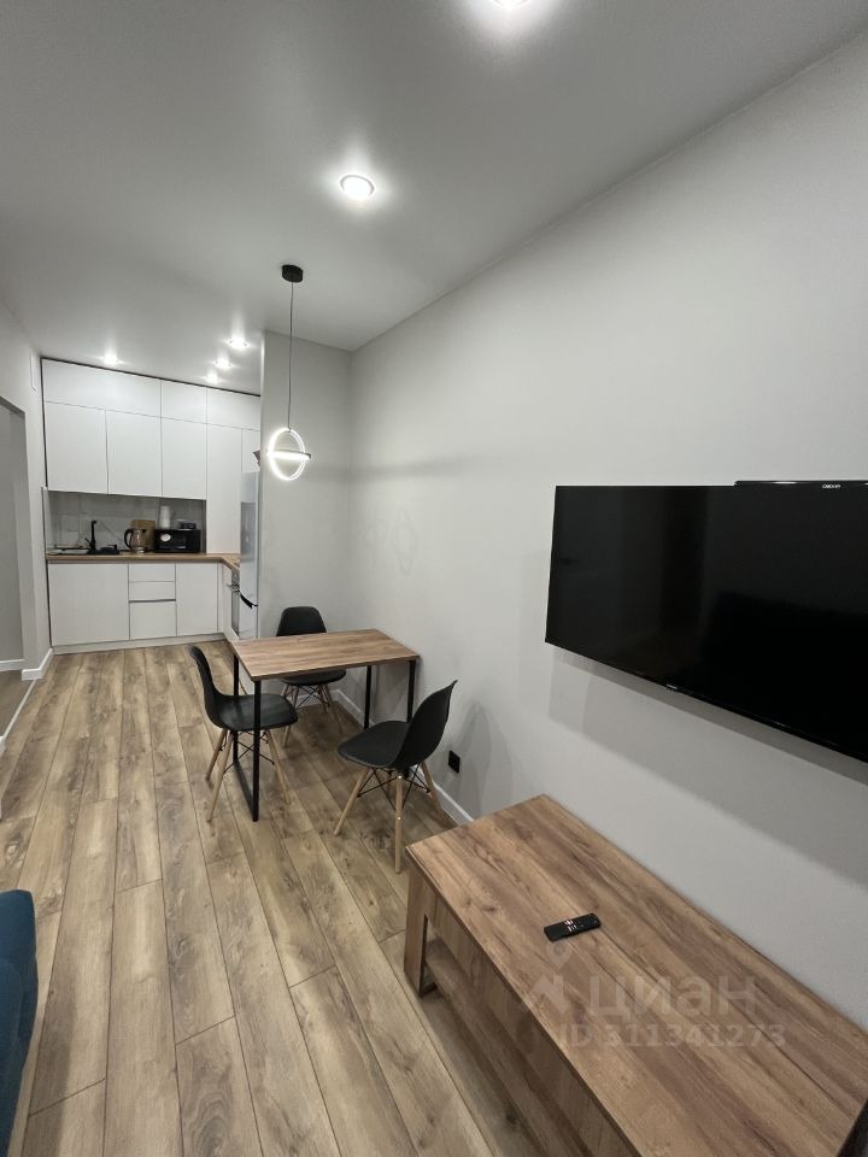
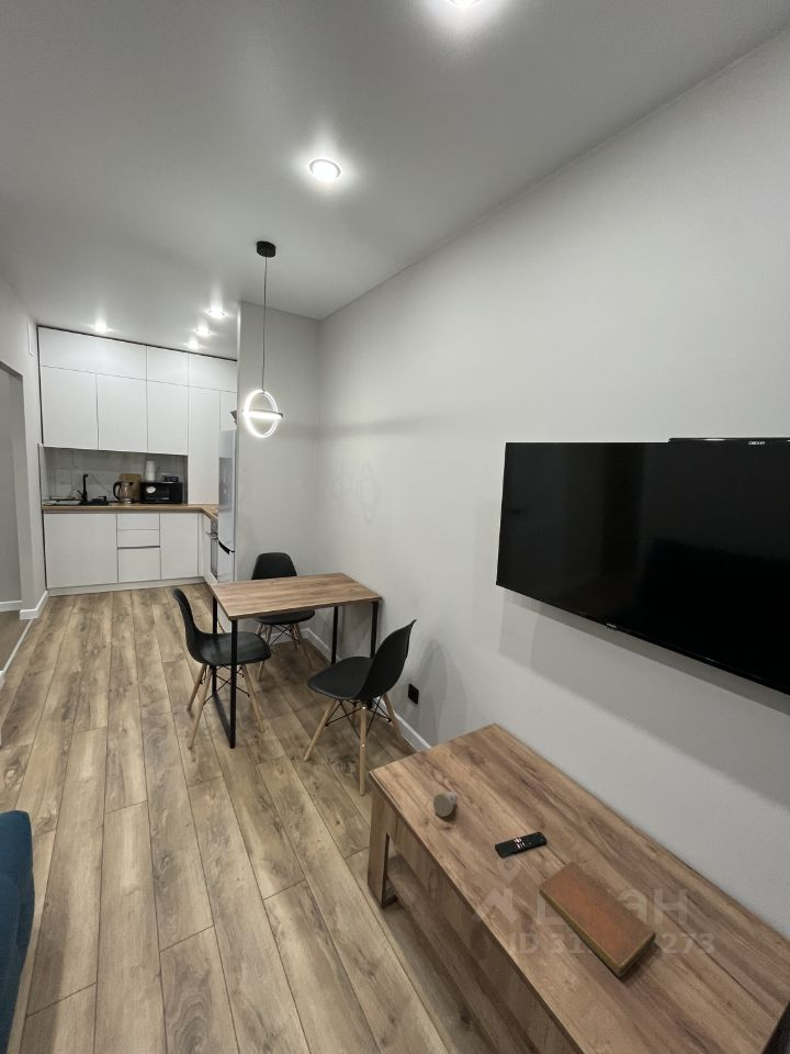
+ mug [432,790,459,818]
+ notebook [537,860,657,978]
